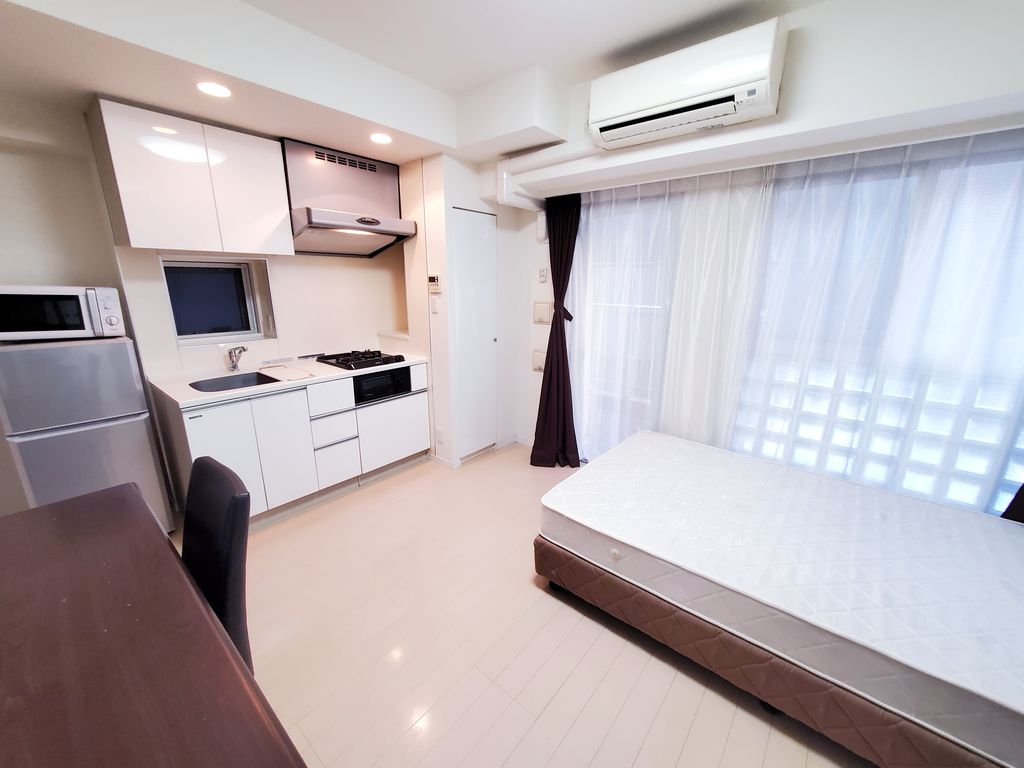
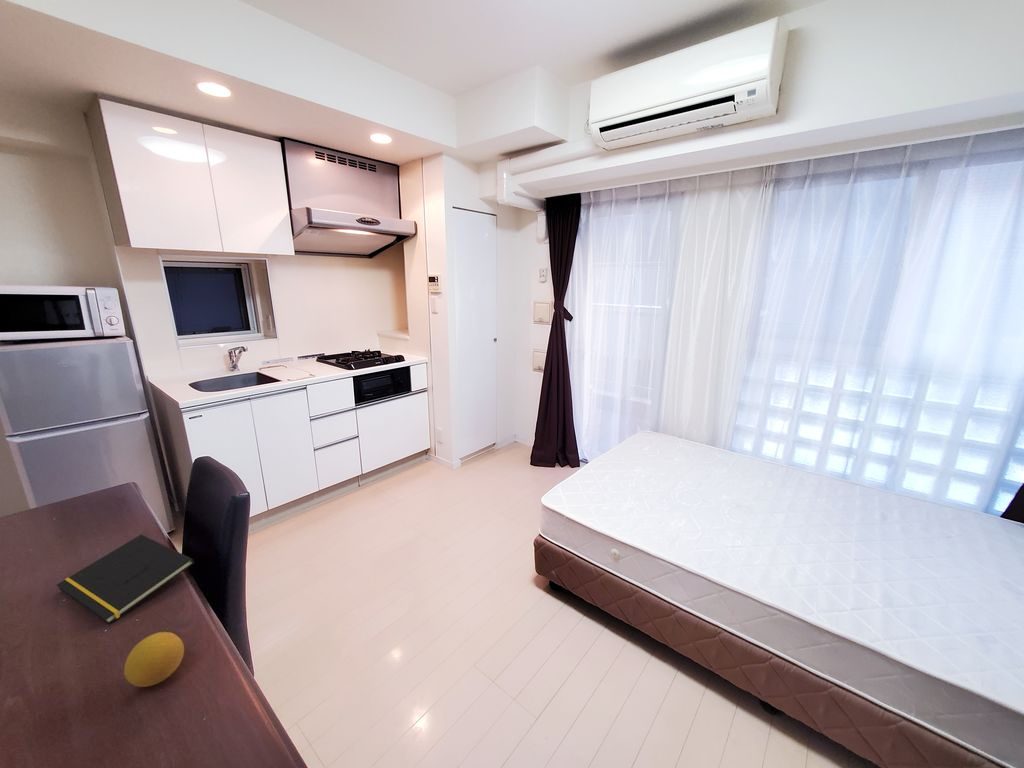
+ fruit [123,625,185,688]
+ notepad [55,533,195,625]
